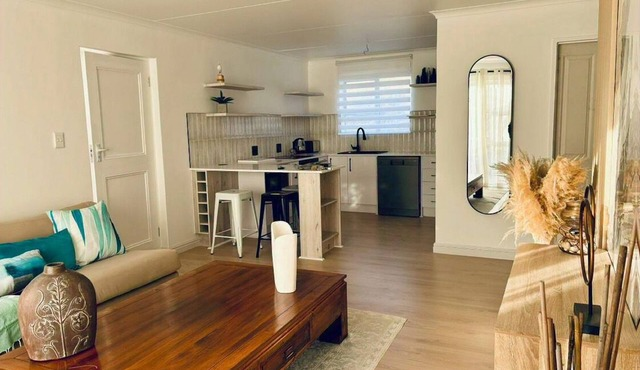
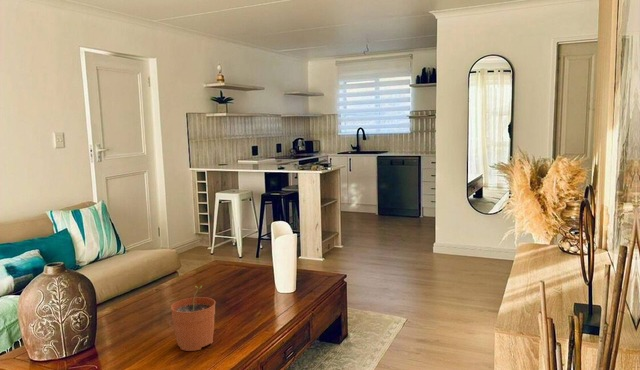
+ plant pot [170,285,216,352]
